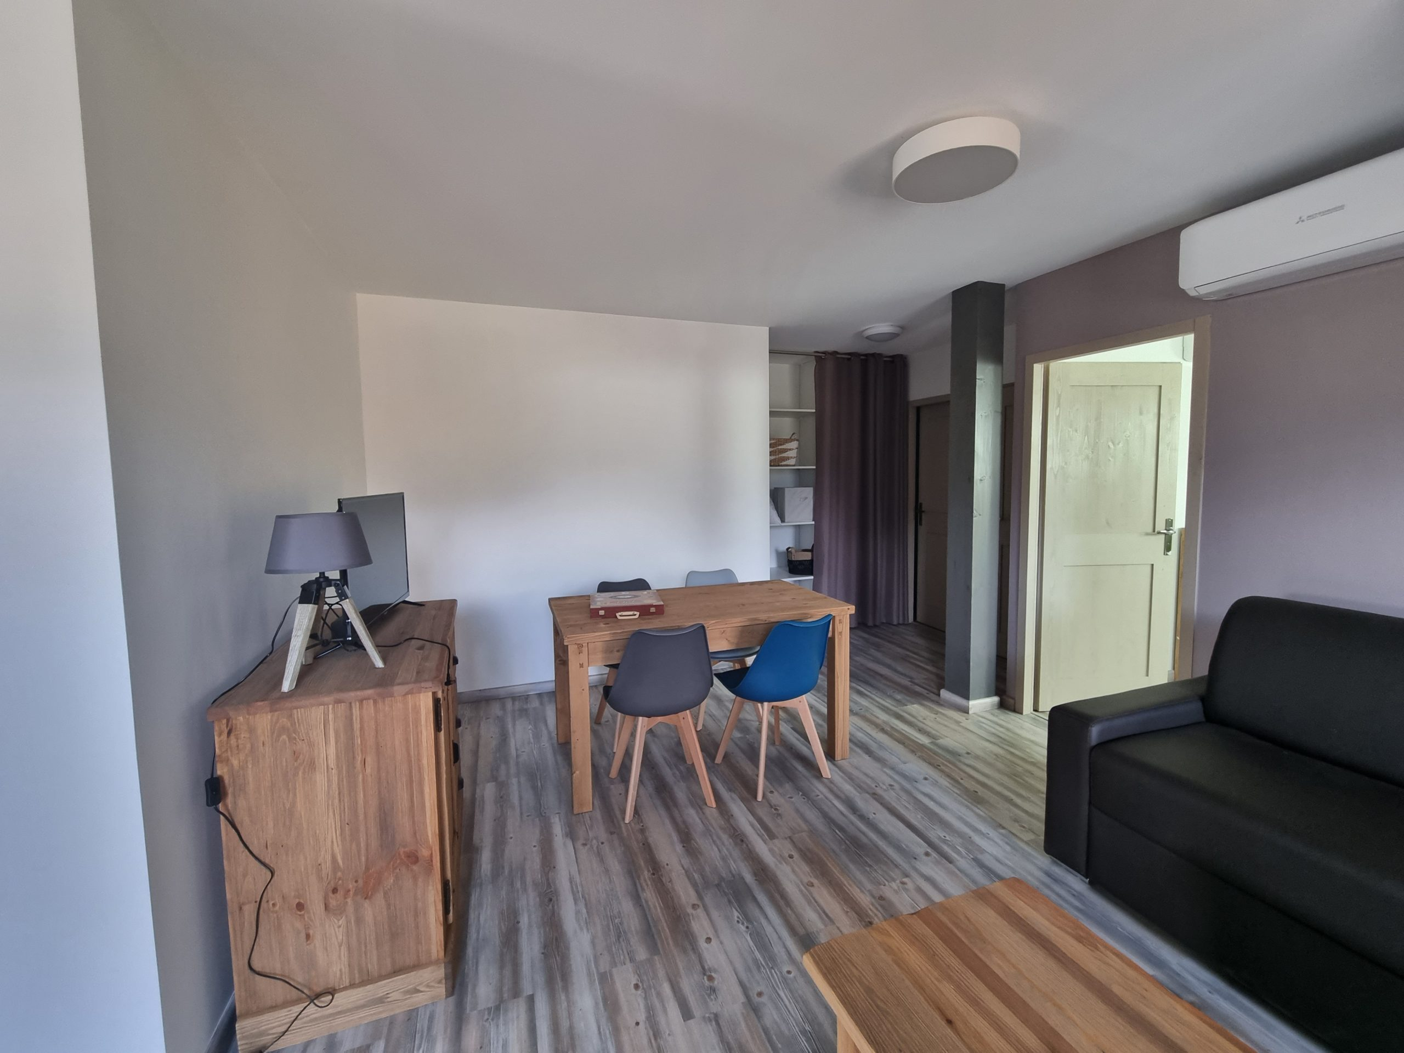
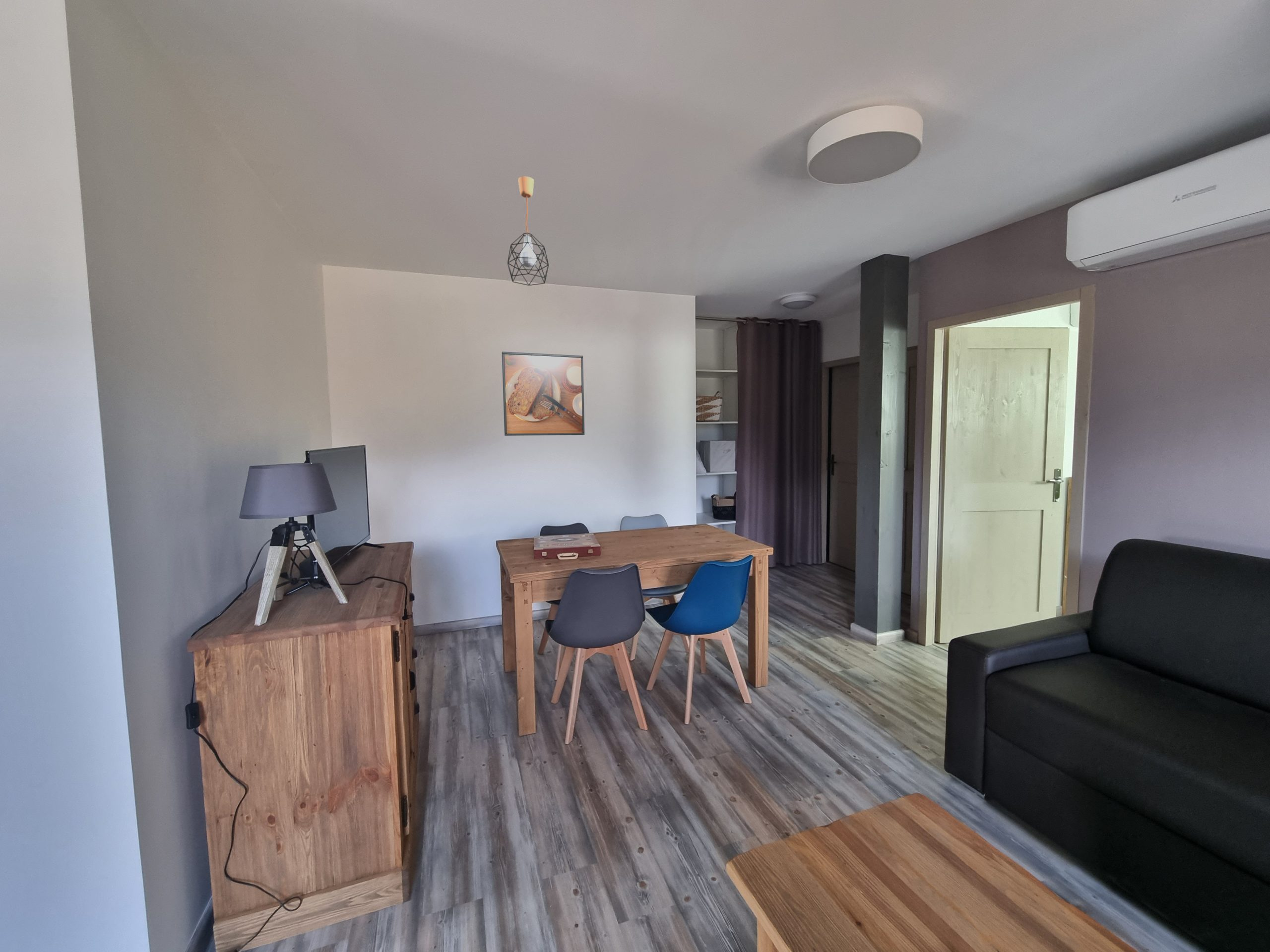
+ pendant light [507,176,549,286]
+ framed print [501,351,585,436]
